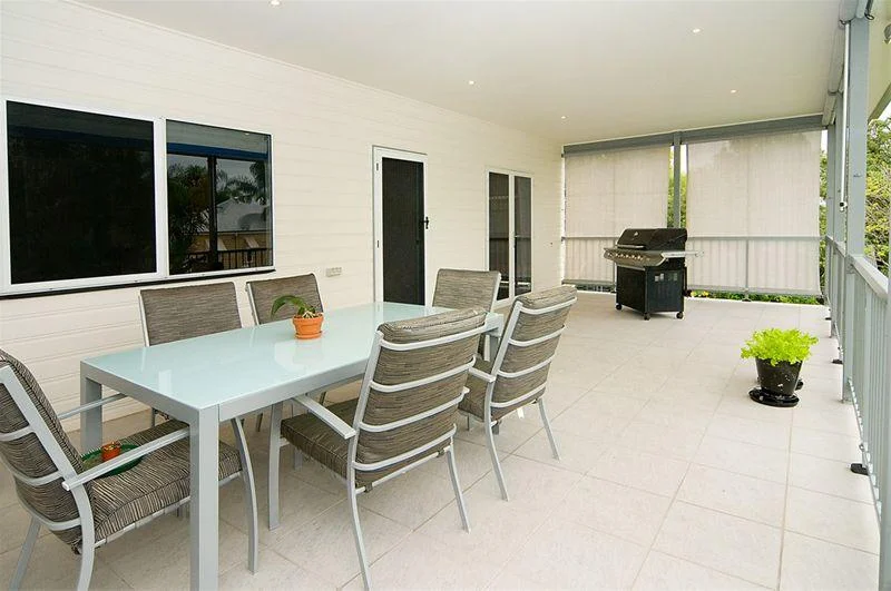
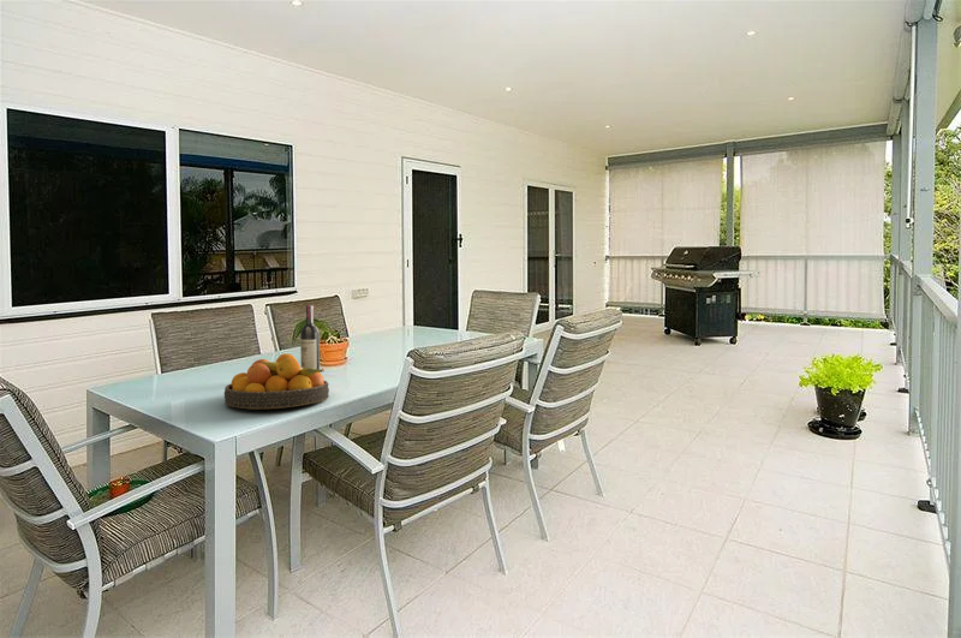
+ wine bottle [299,304,321,370]
+ fruit bowl [223,352,330,411]
